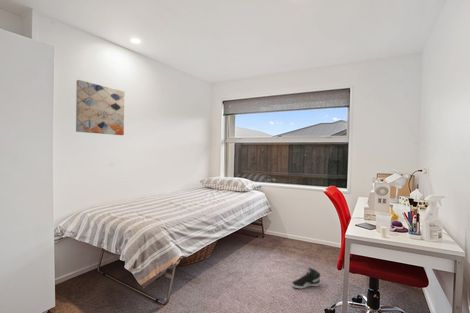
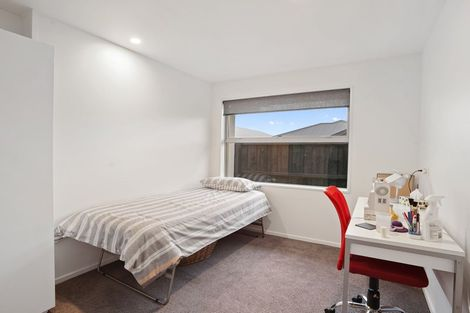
- sneaker [291,267,321,289]
- wall art [75,79,125,136]
